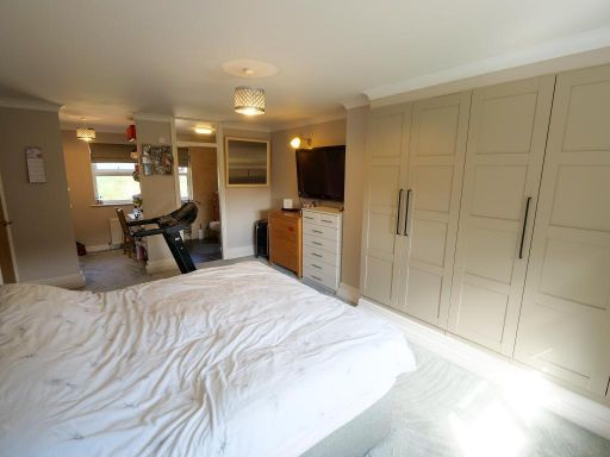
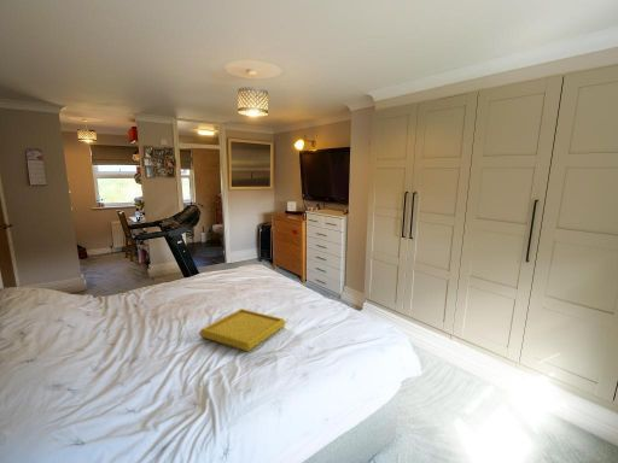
+ serving tray [198,307,287,353]
